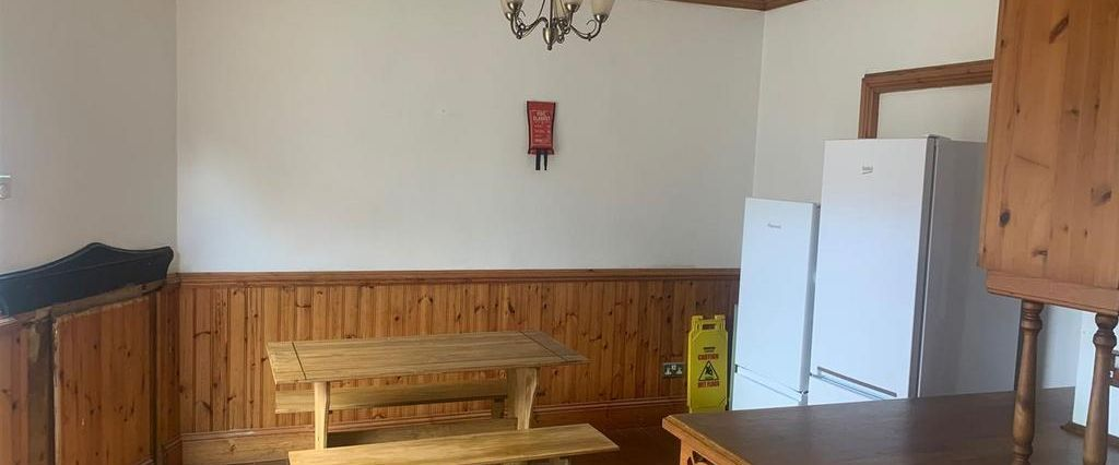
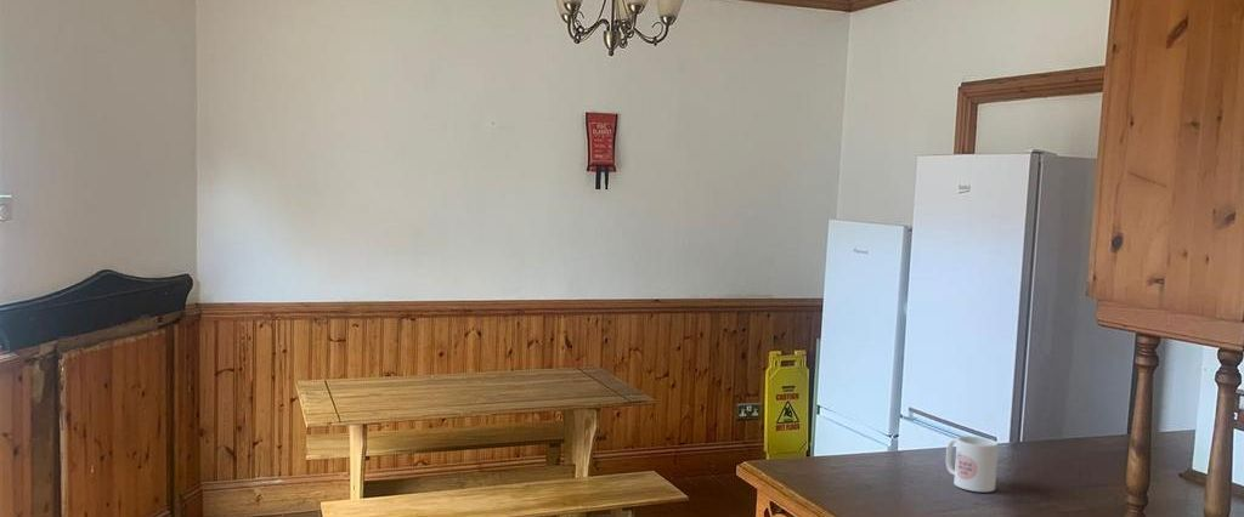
+ mug [945,436,1000,493]
